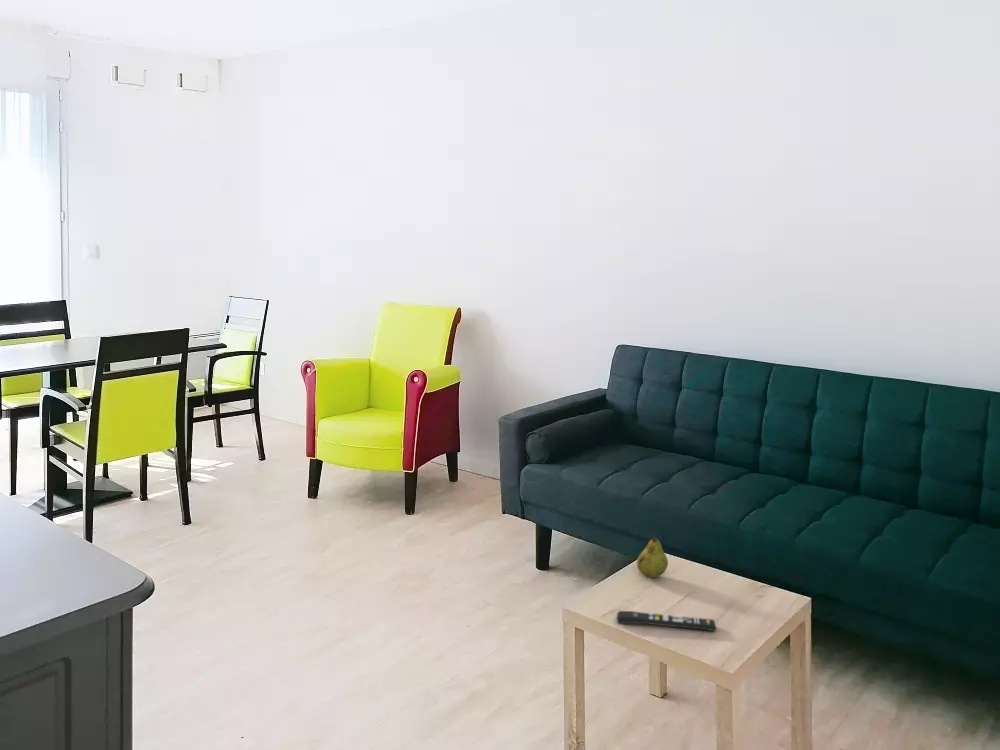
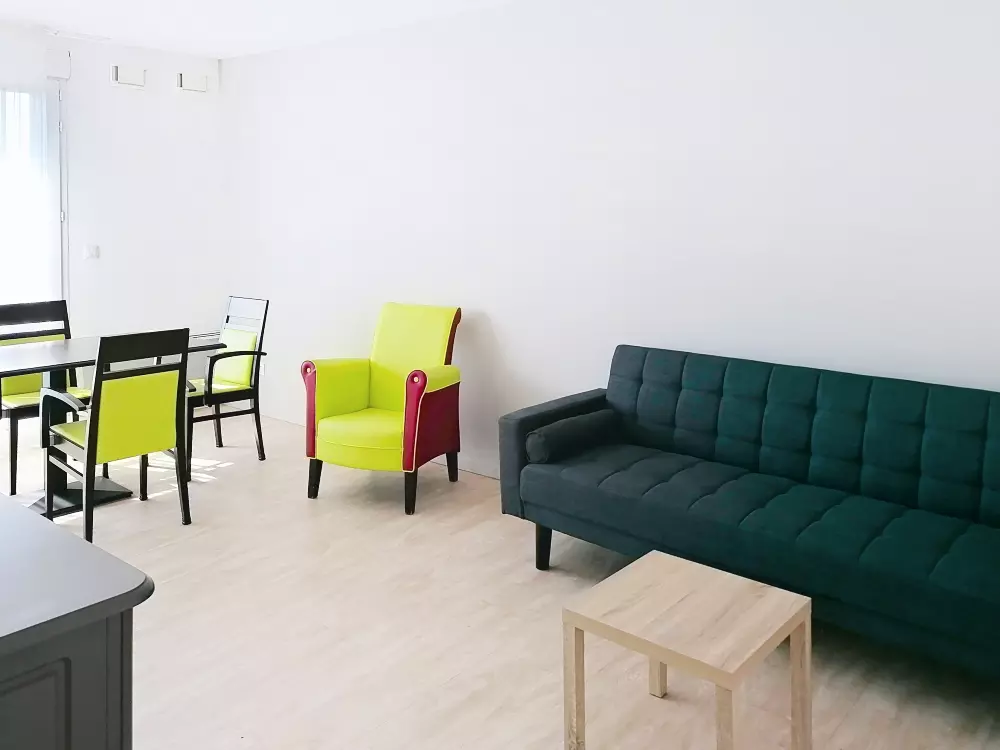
- fruit [636,535,669,579]
- remote control [616,610,717,632]
